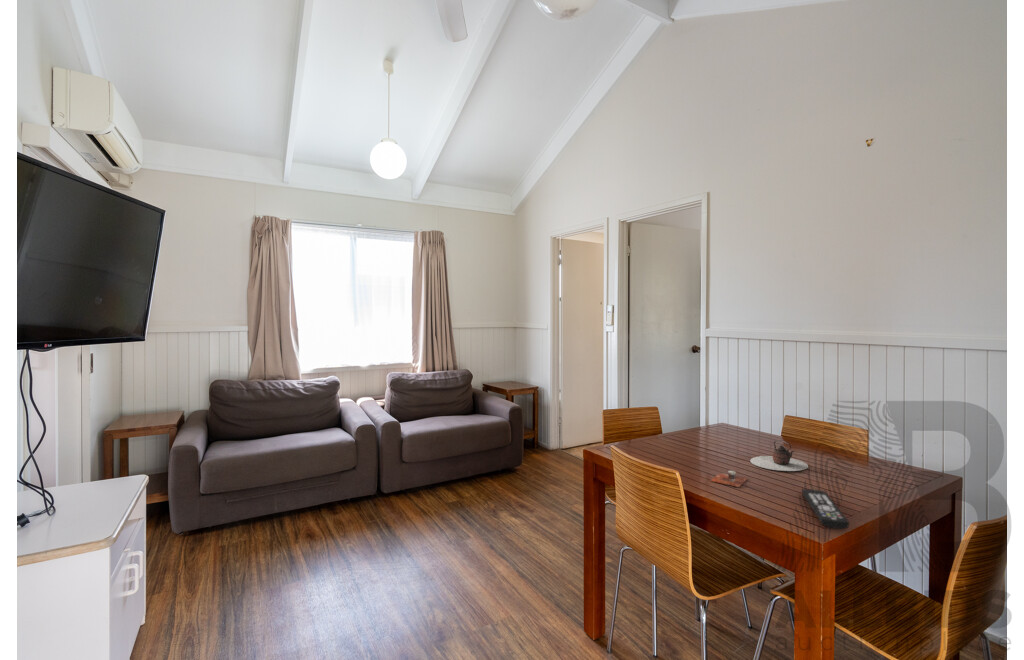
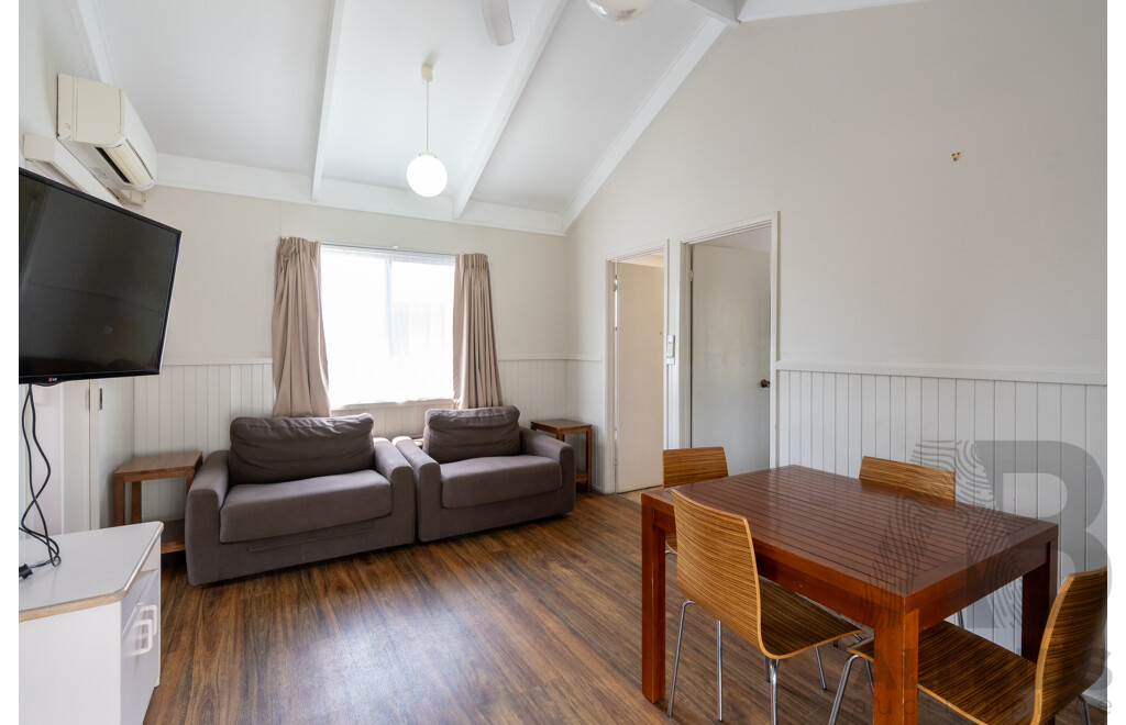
- teapot [749,439,809,472]
- cup [710,470,748,488]
- remote control [801,488,850,530]
